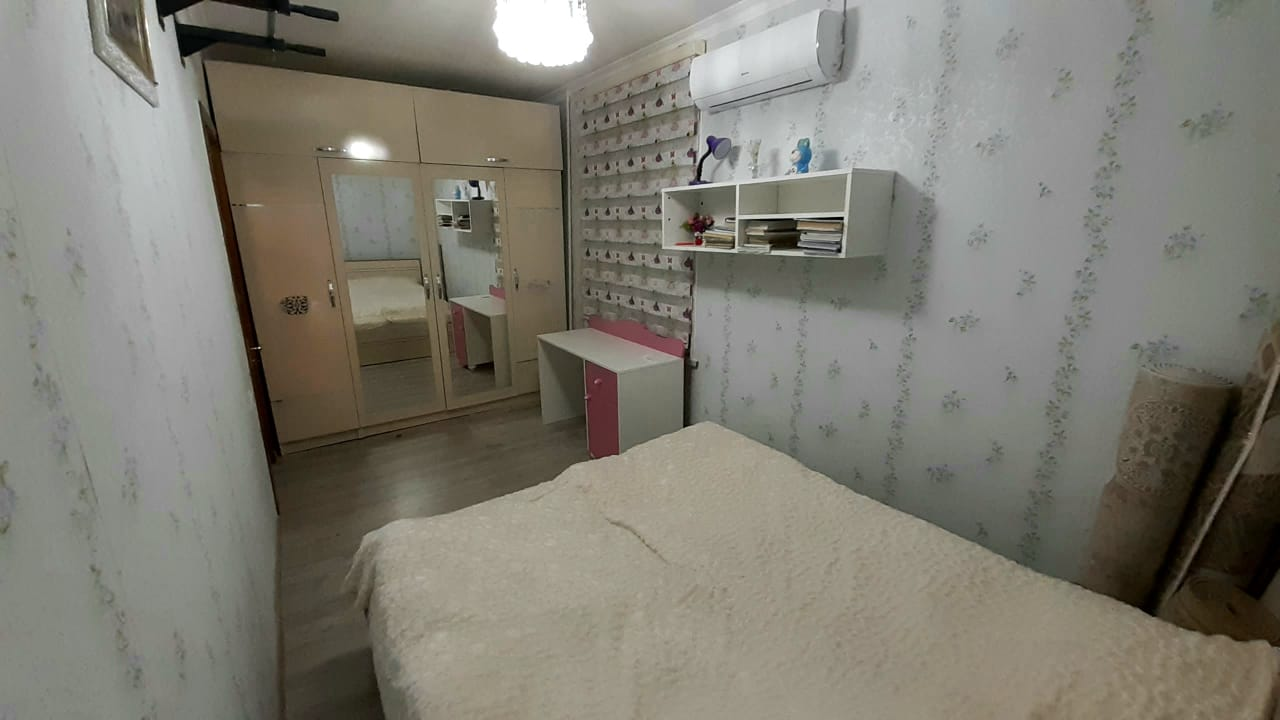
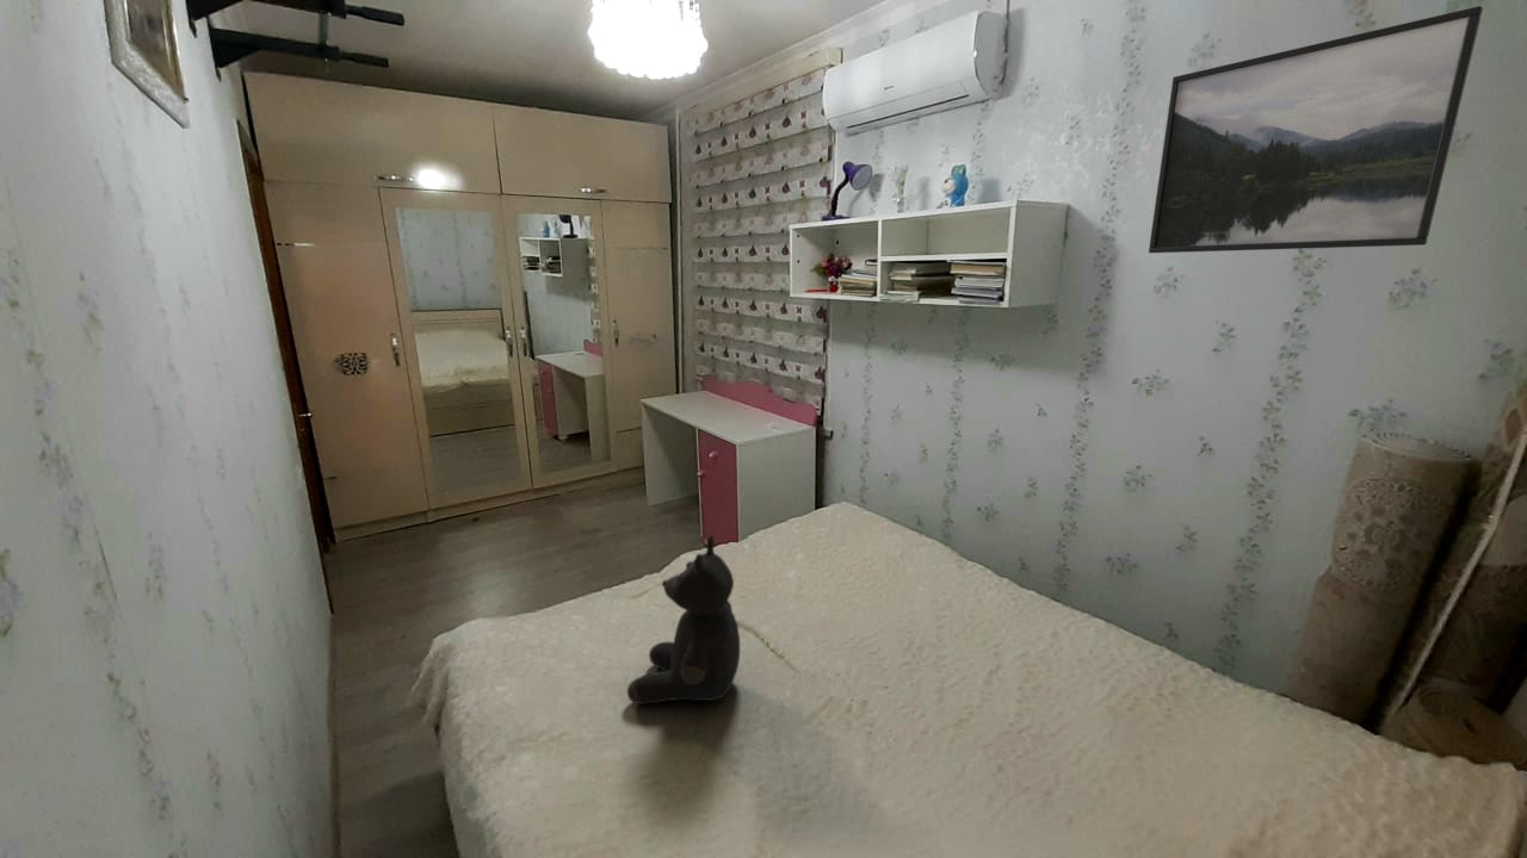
+ teddy bear [626,534,741,705]
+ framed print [1148,5,1484,254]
